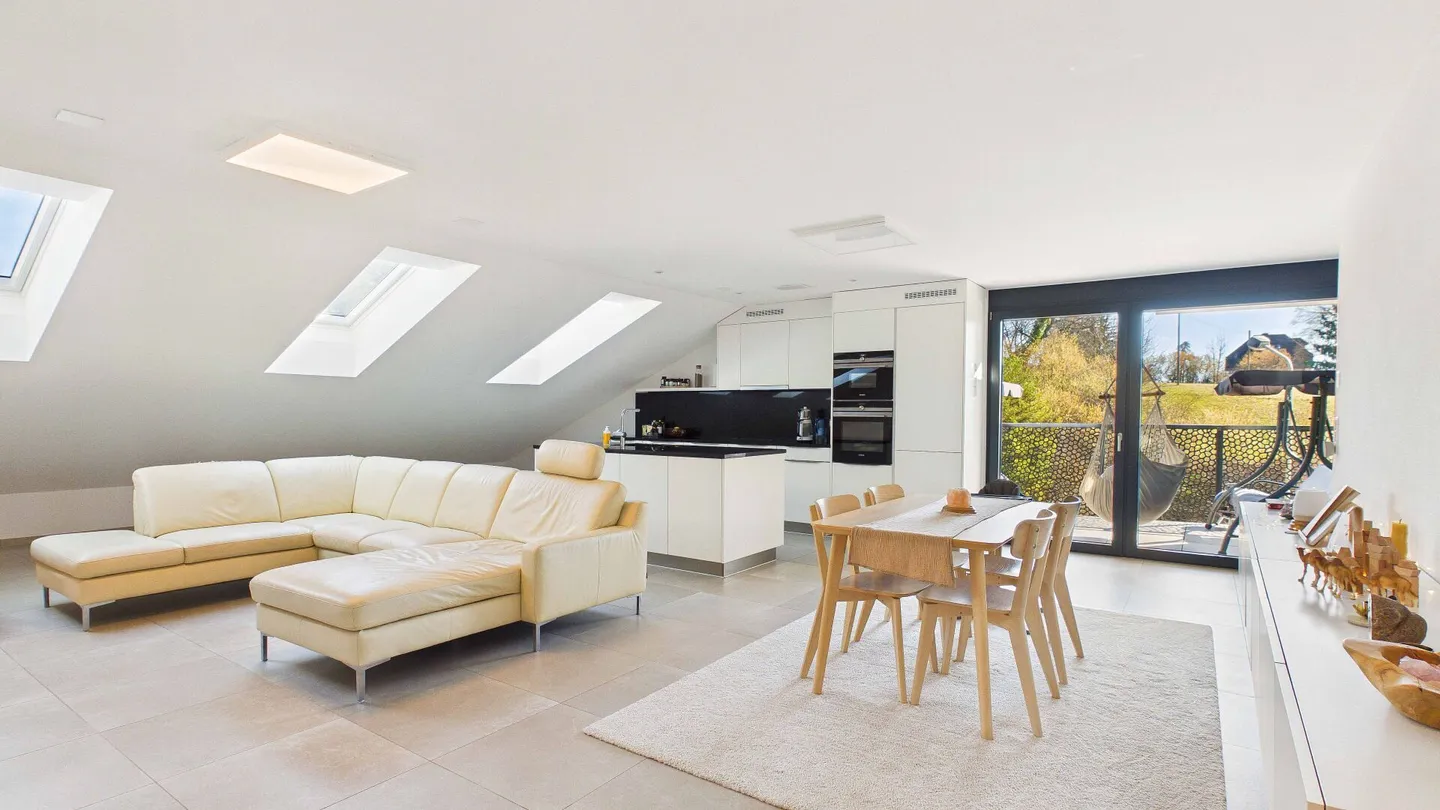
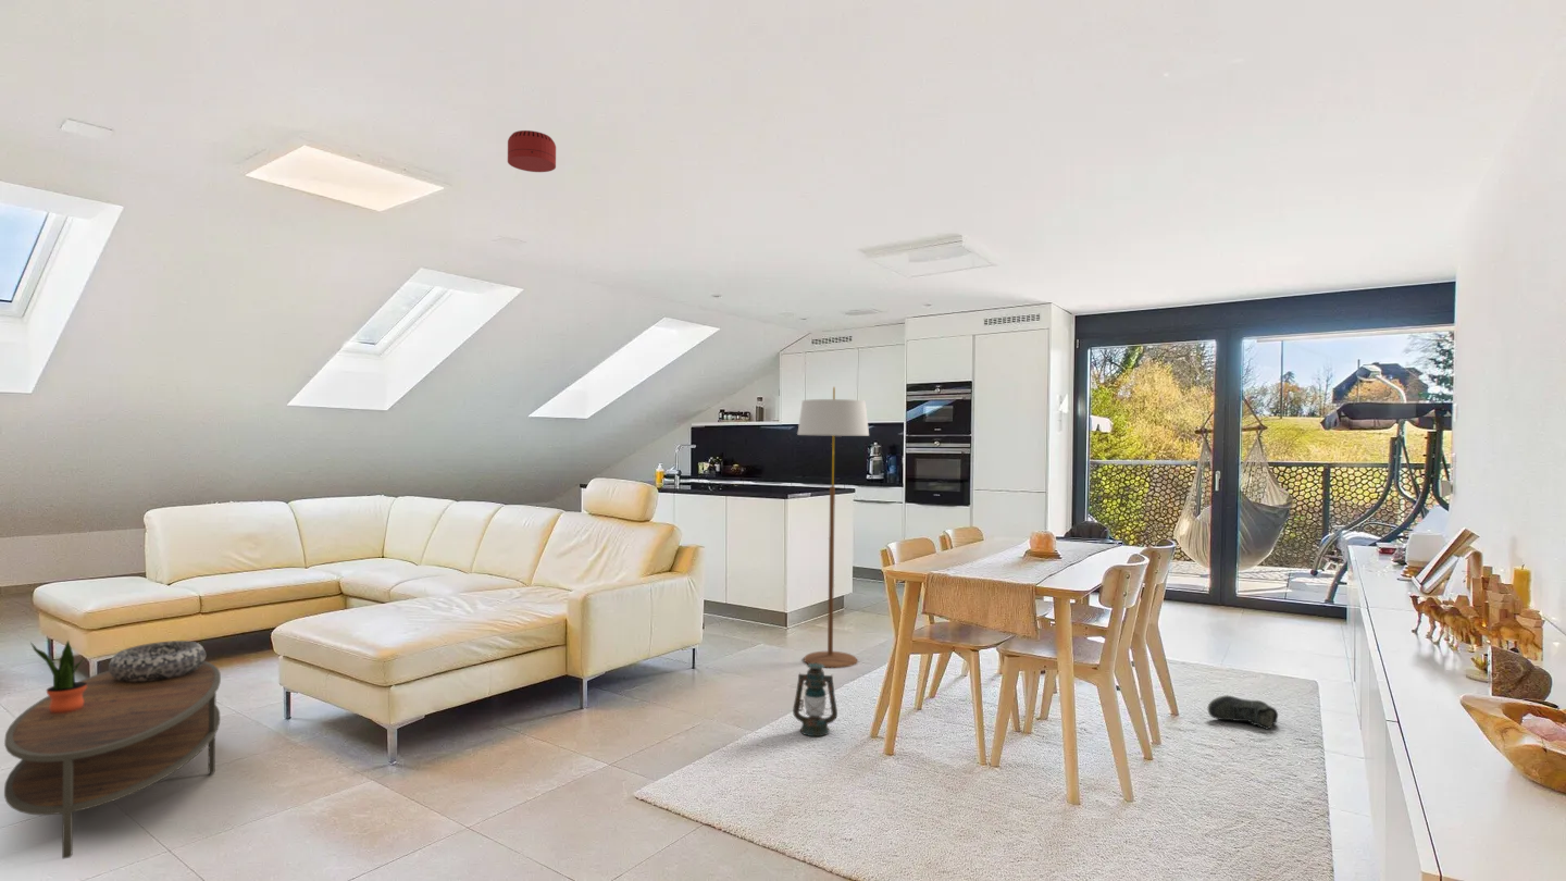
+ smoke detector [507,129,557,173]
+ coffee table [3,660,222,860]
+ potted plant [29,640,87,714]
+ floor lamp [796,386,870,669]
+ decorative bowl [108,640,207,682]
+ sneaker [1206,694,1279,731]
+ lantern [792,662,838,737]
